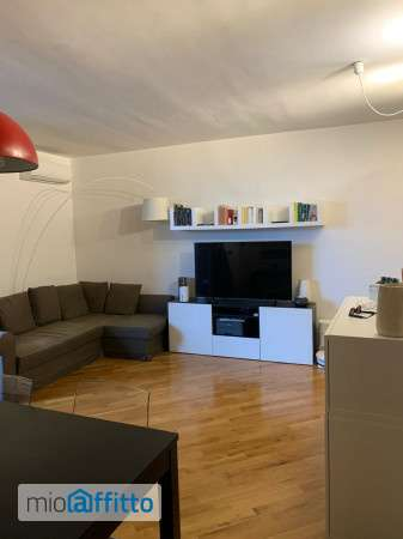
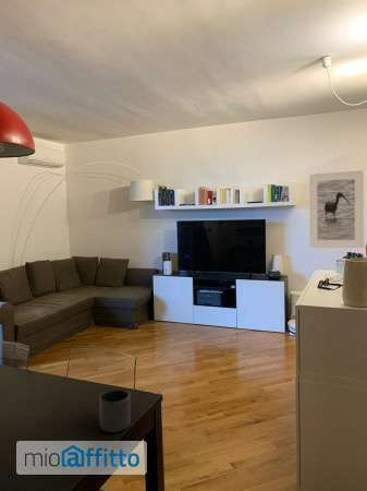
+ mug [98,388,132,433]
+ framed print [308,170,365,249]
